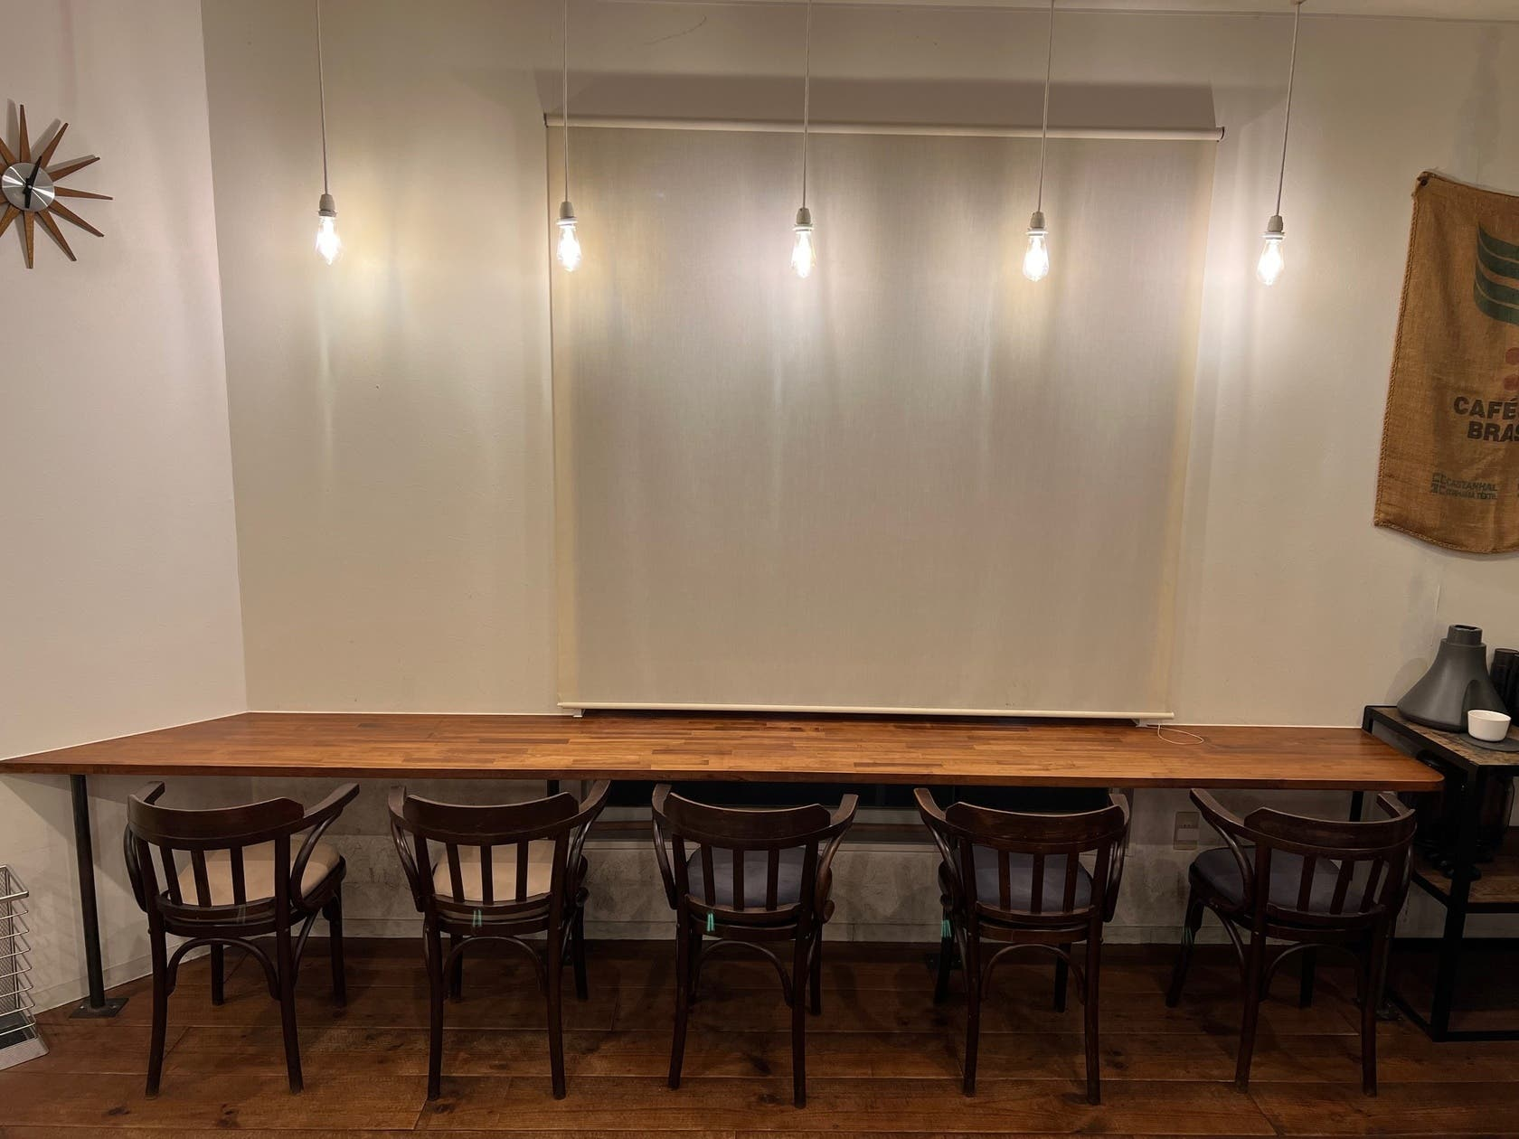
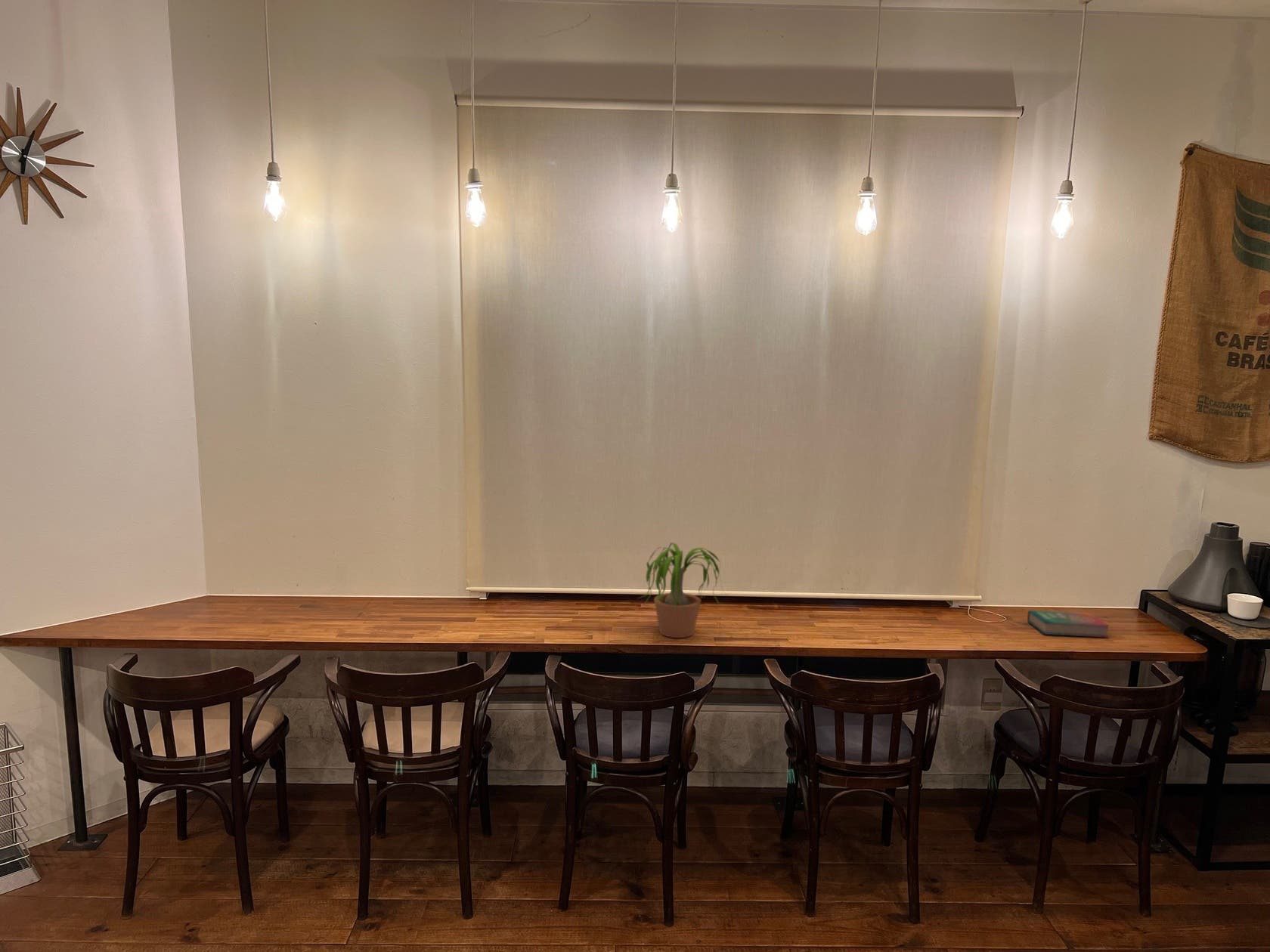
+ potted plant [637,542,730,638]
+ book [1027,610,1110,638]
